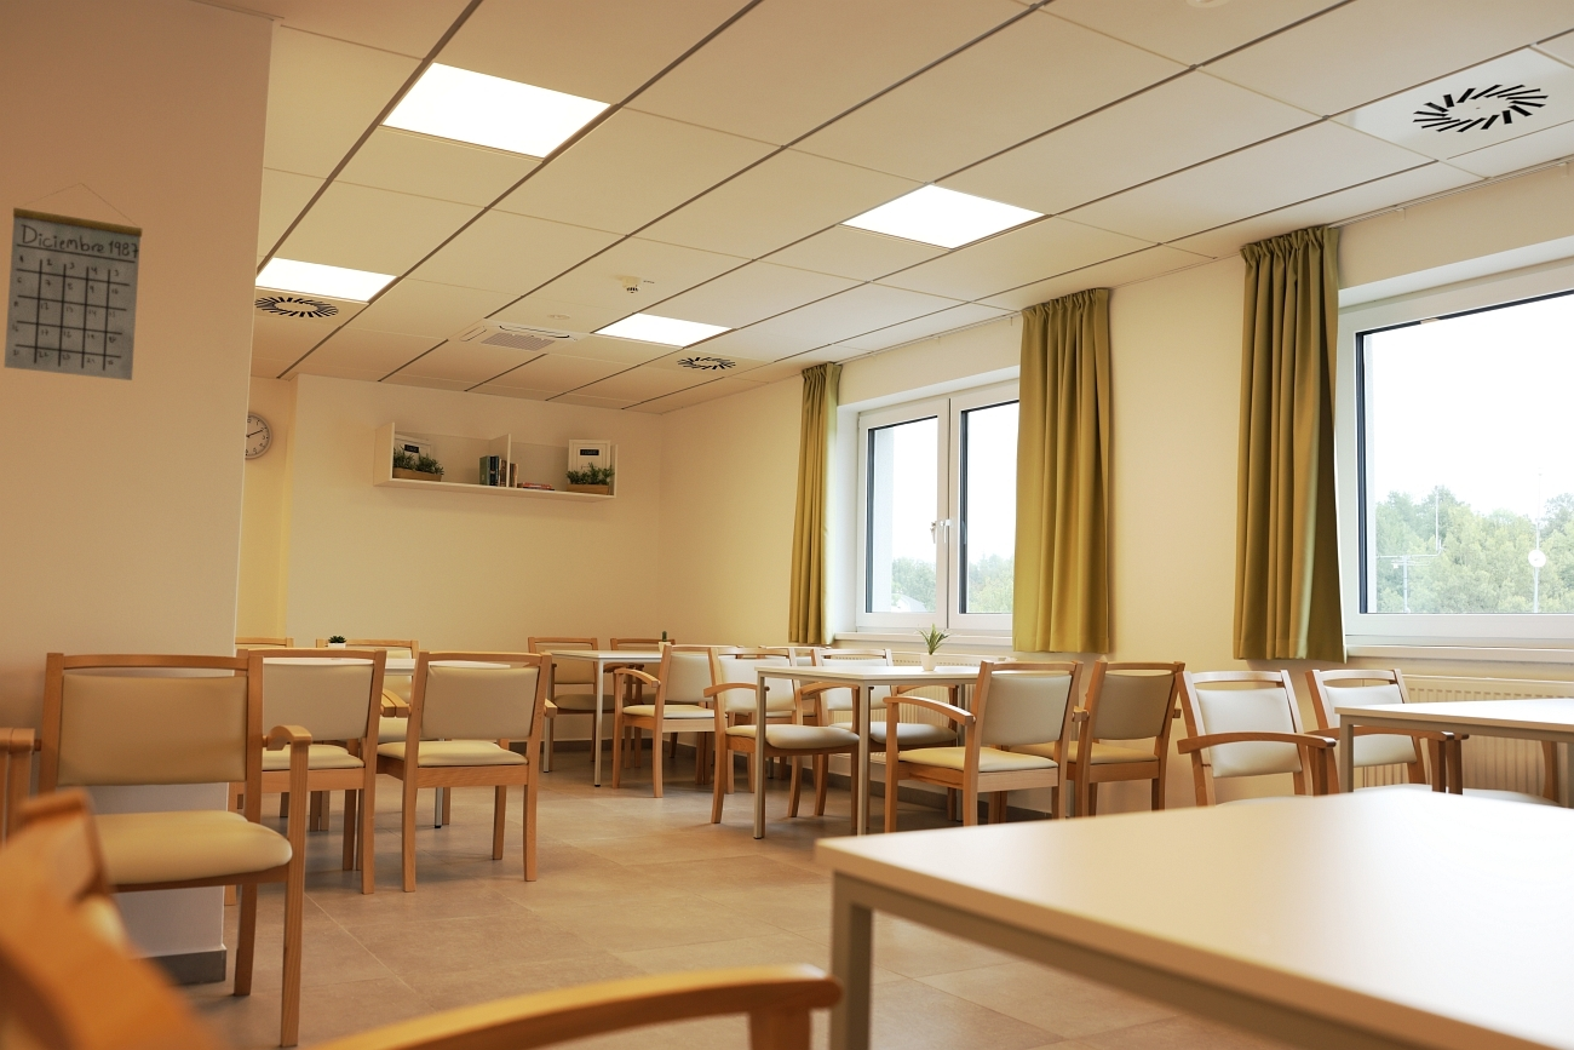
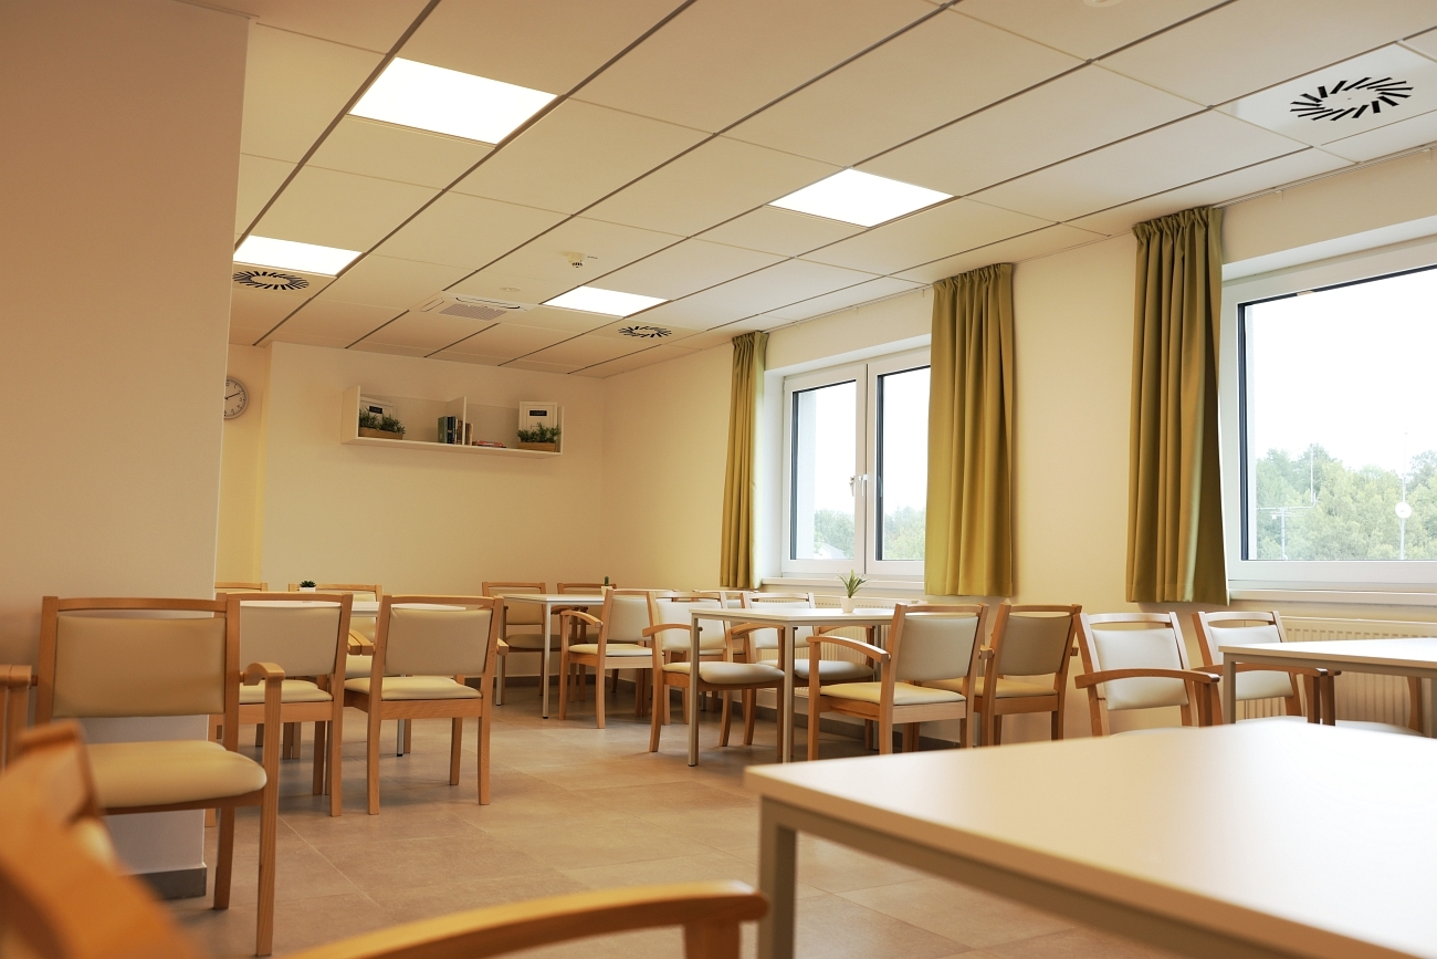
- calendar [2,182,143,381]
